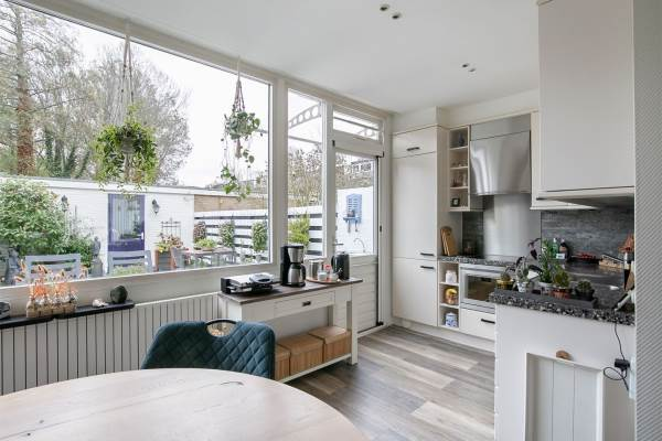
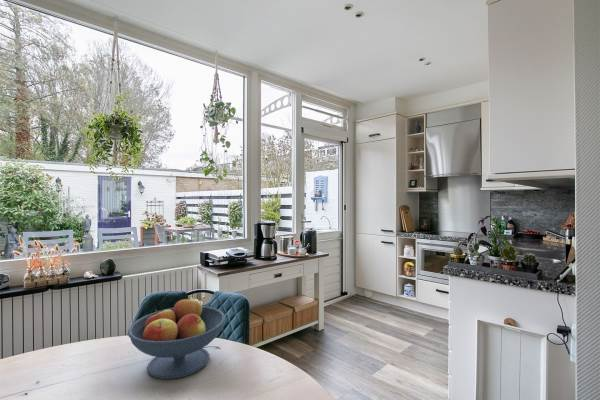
+ fruit bowl [127,295,226,380]
